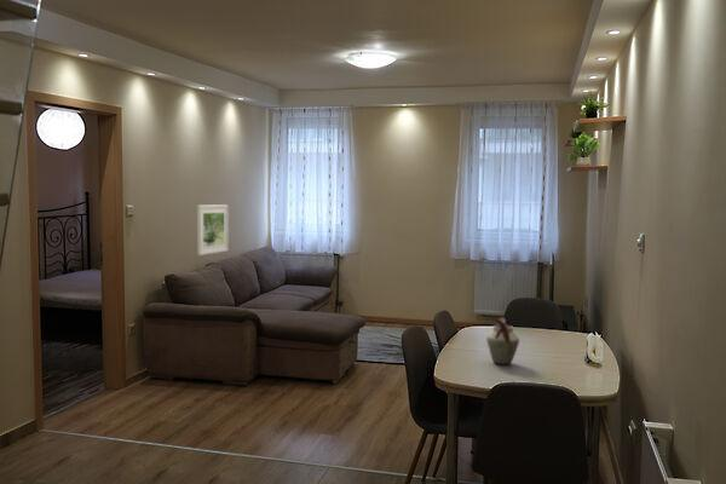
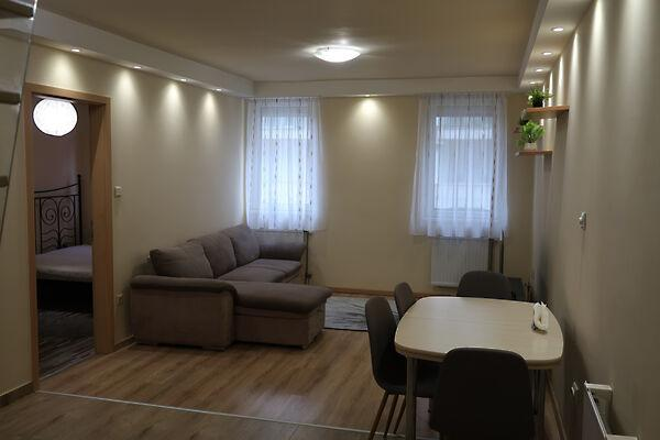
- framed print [196,203,230,257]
- vase [485,316,520,367]
